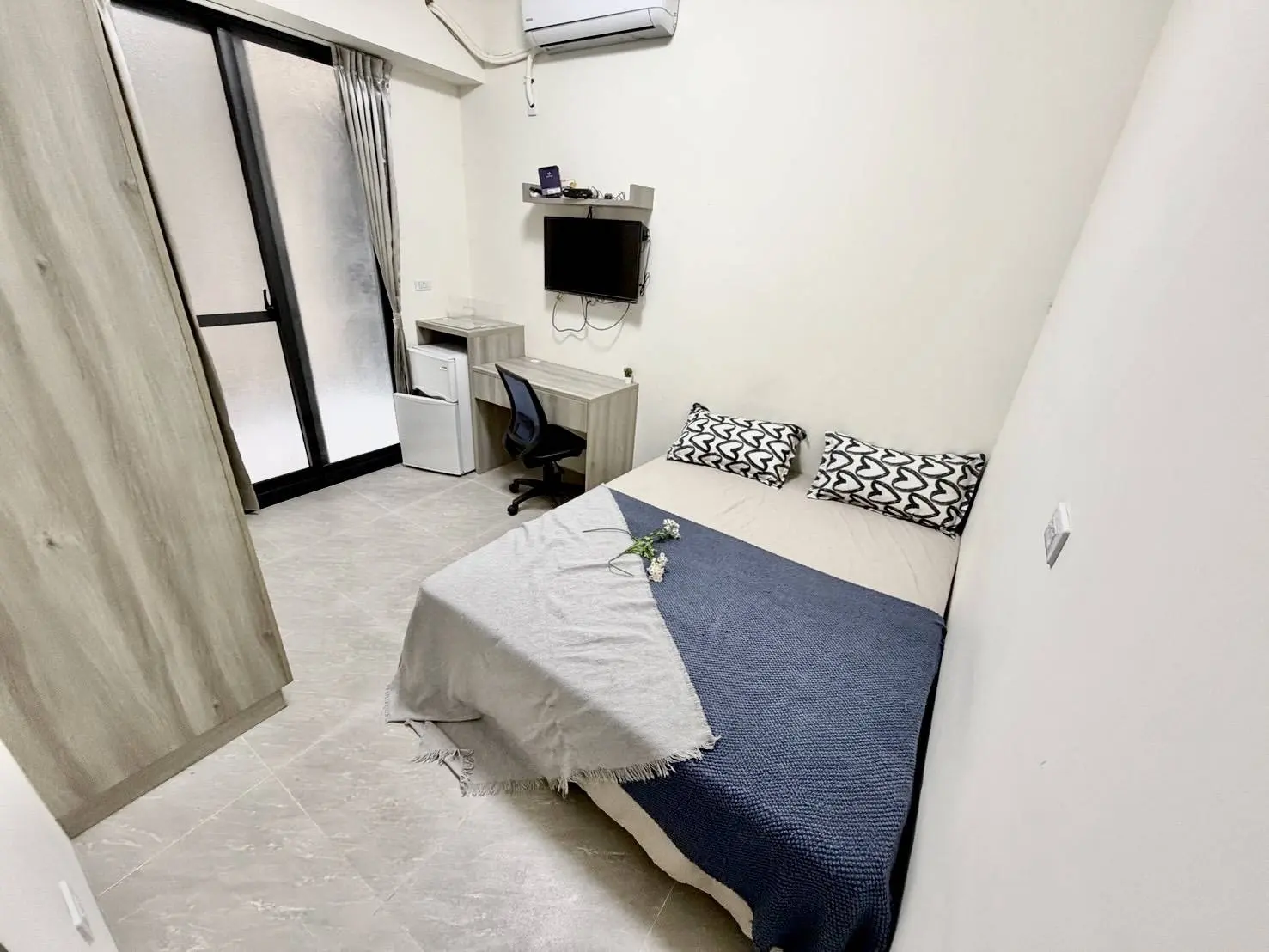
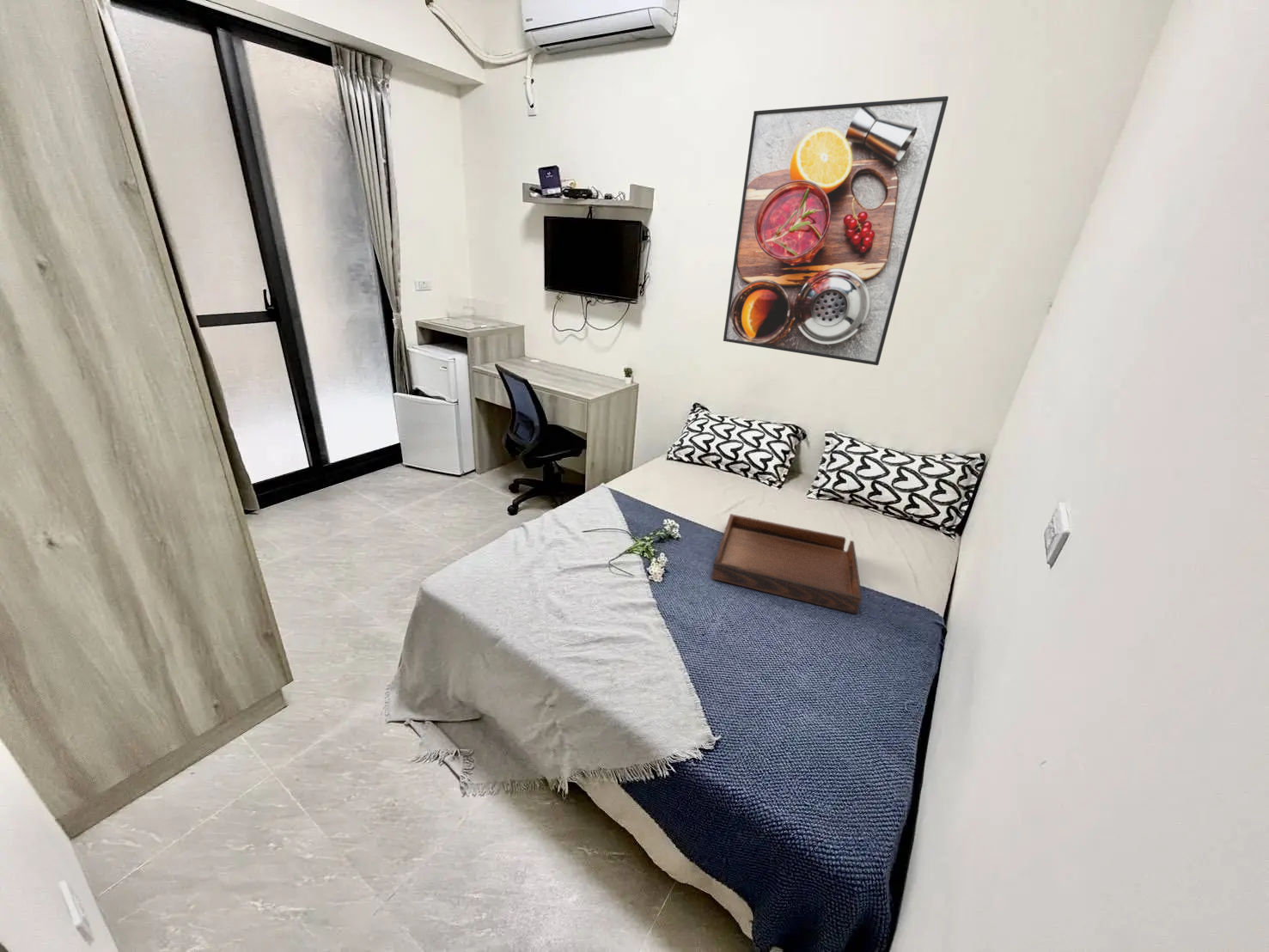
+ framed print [723,95,949,366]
+ serving tray [711,513,863,615]
